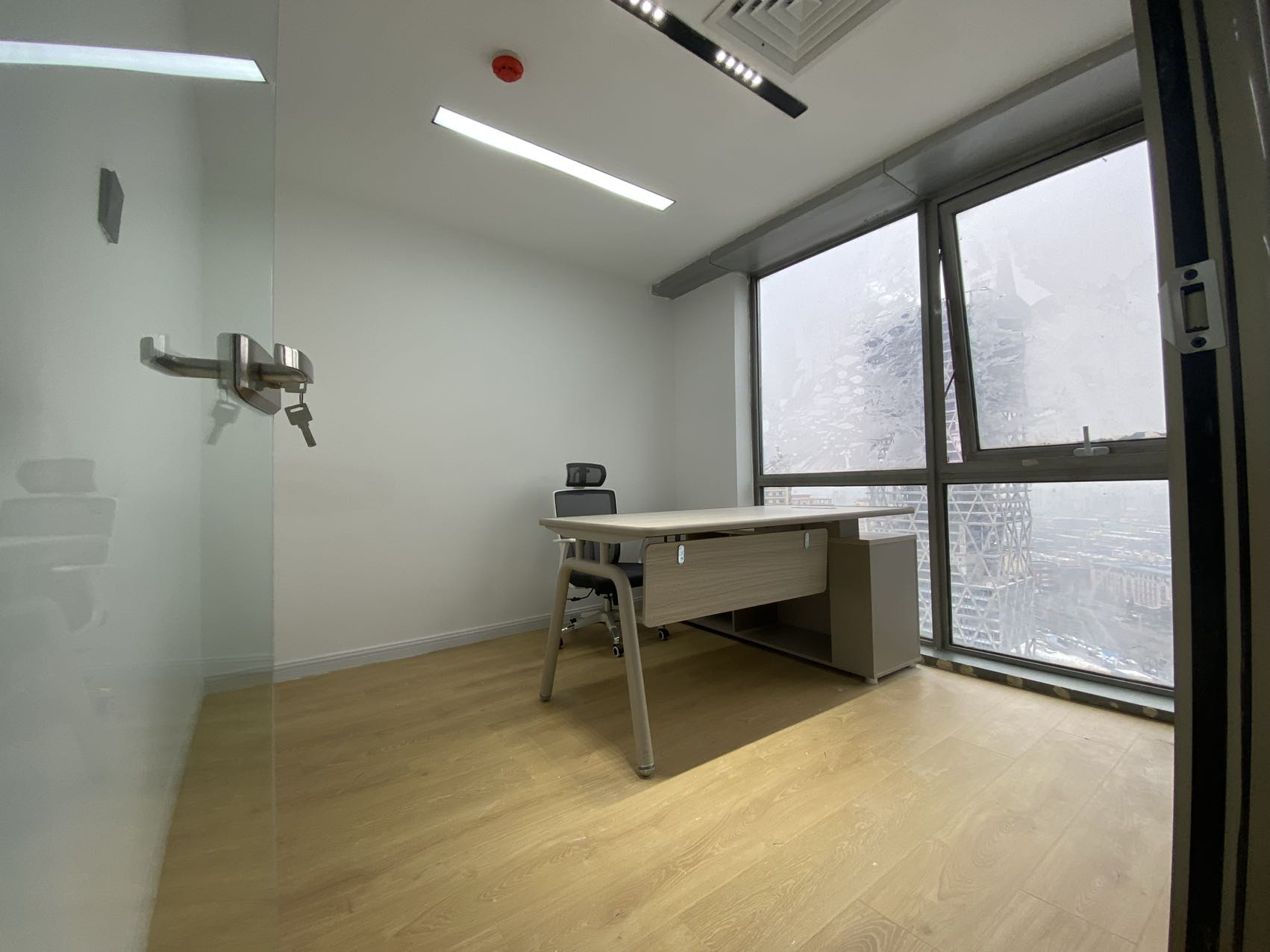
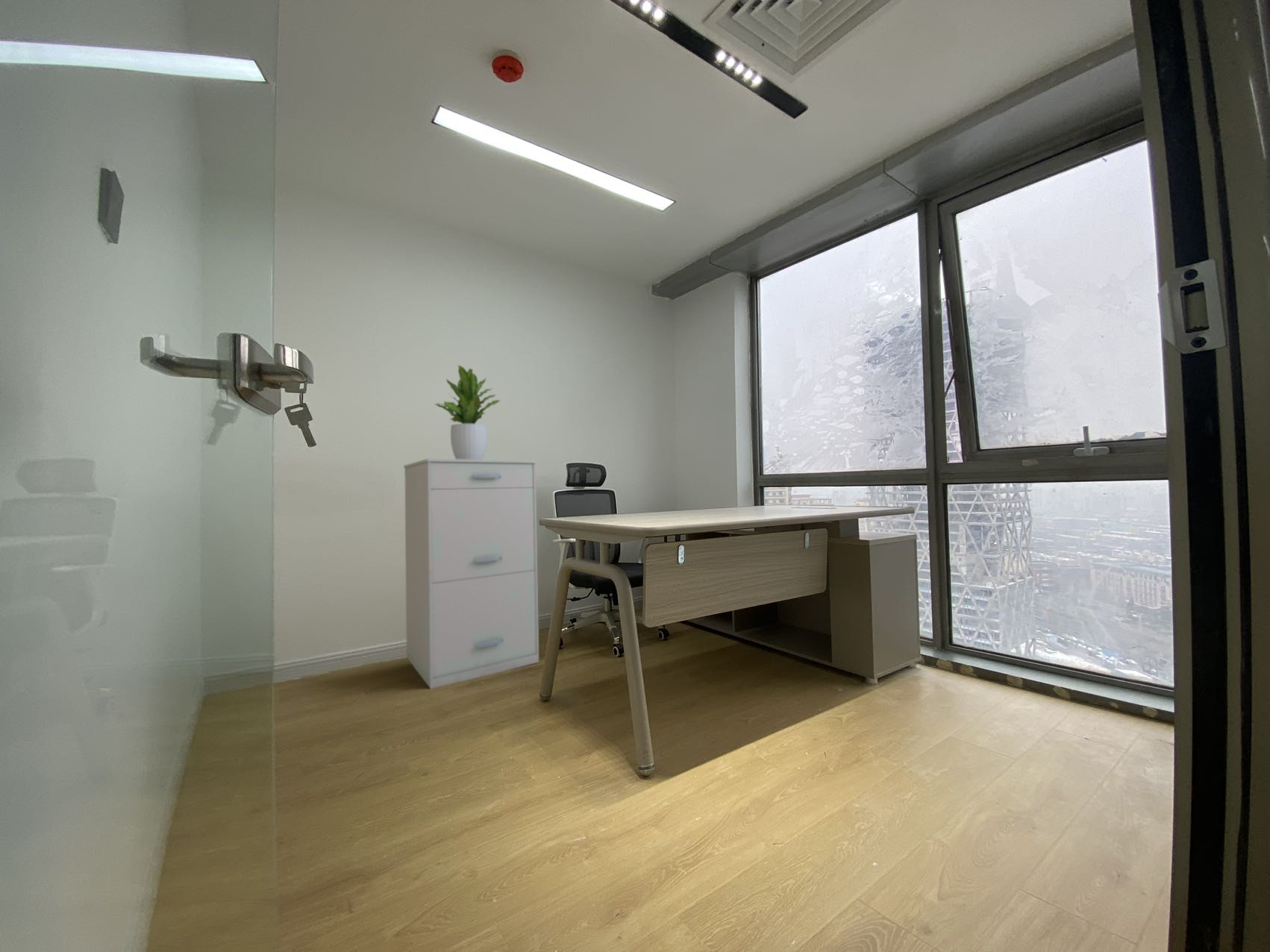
+ potted plant [433,364,501,460]
+ filing cabinet [403,458,539,689]
